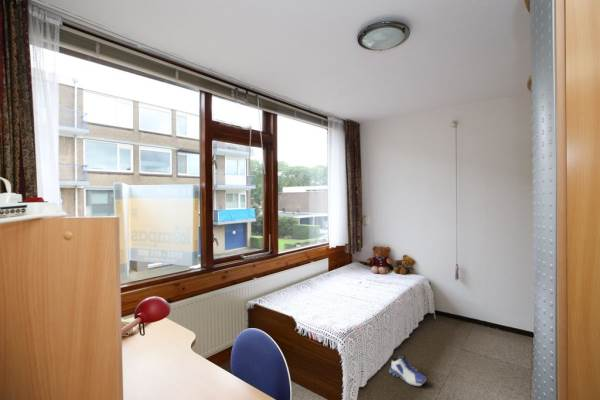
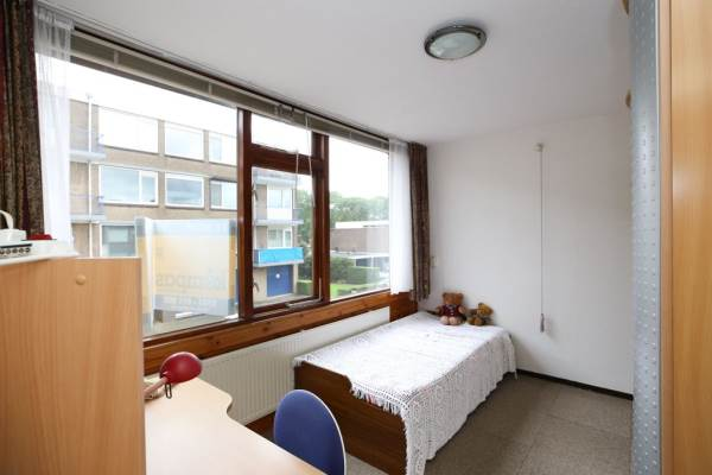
- sneaker [388,353,427,387]
